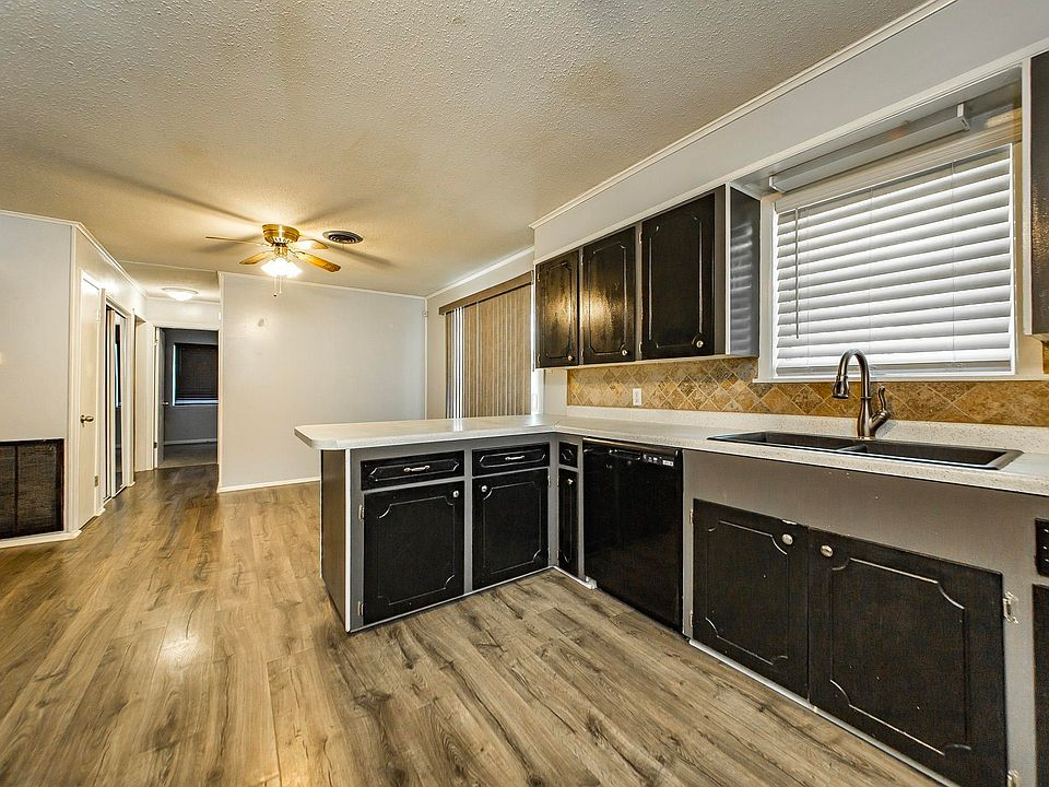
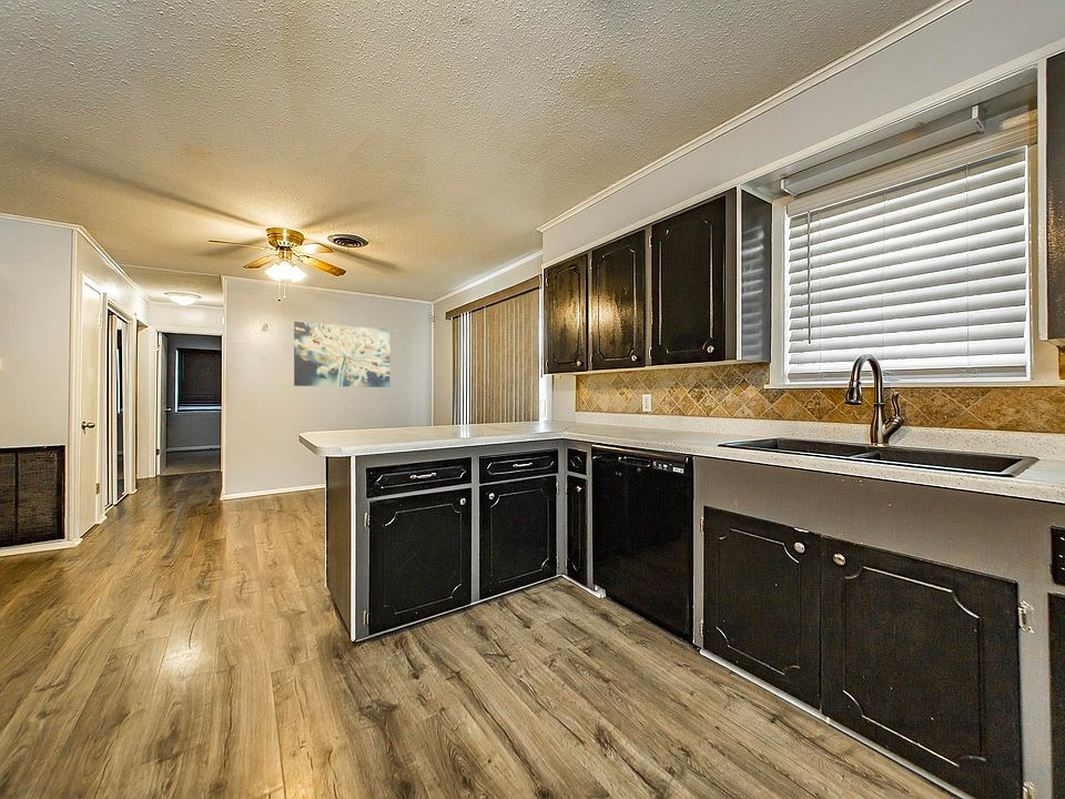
+ wall art [293,321,390,388]
